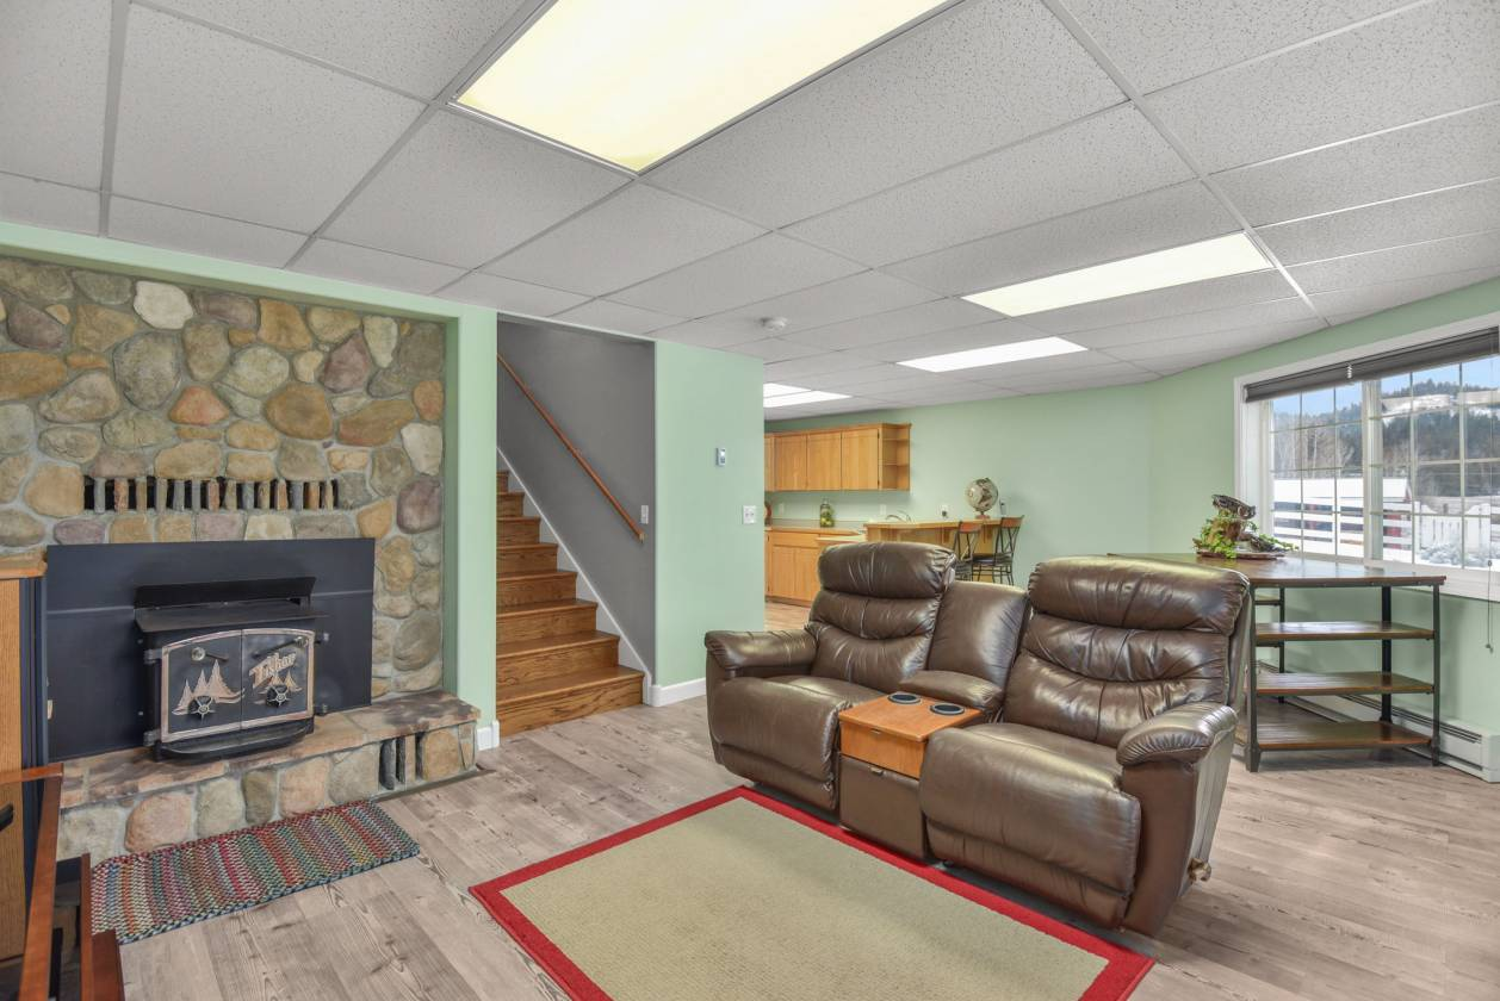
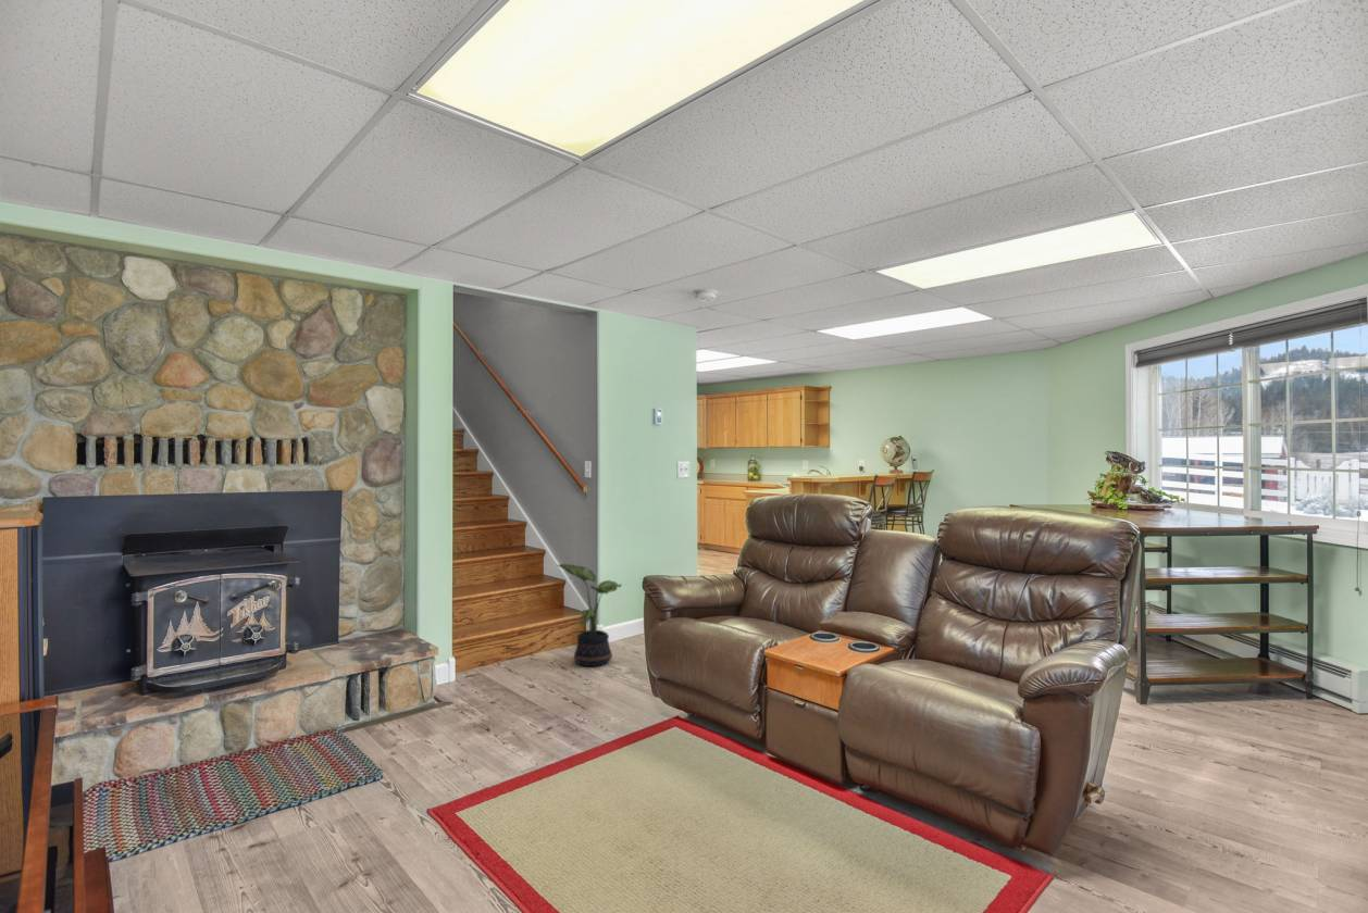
+ potted plant [557,563,622,667]
